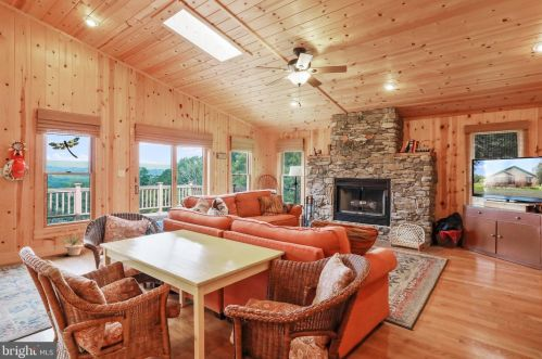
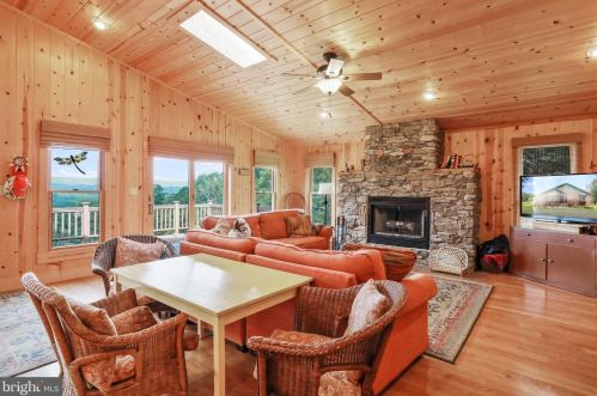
- potted plant [61,228,85,257]
